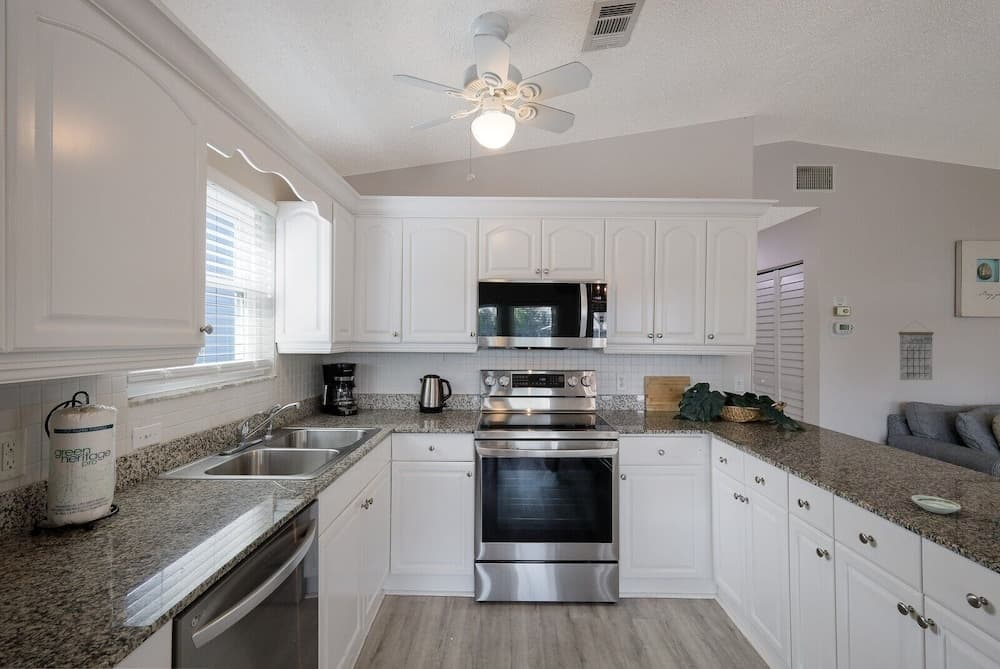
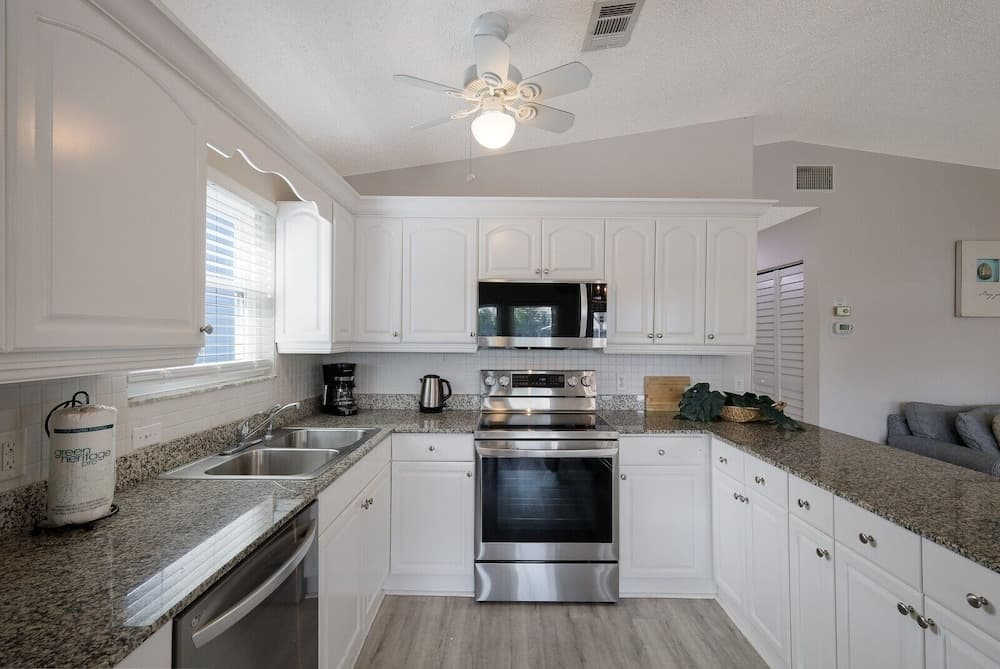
- saucer [910,494,962,515]
- calendar [898,320,935,381]
